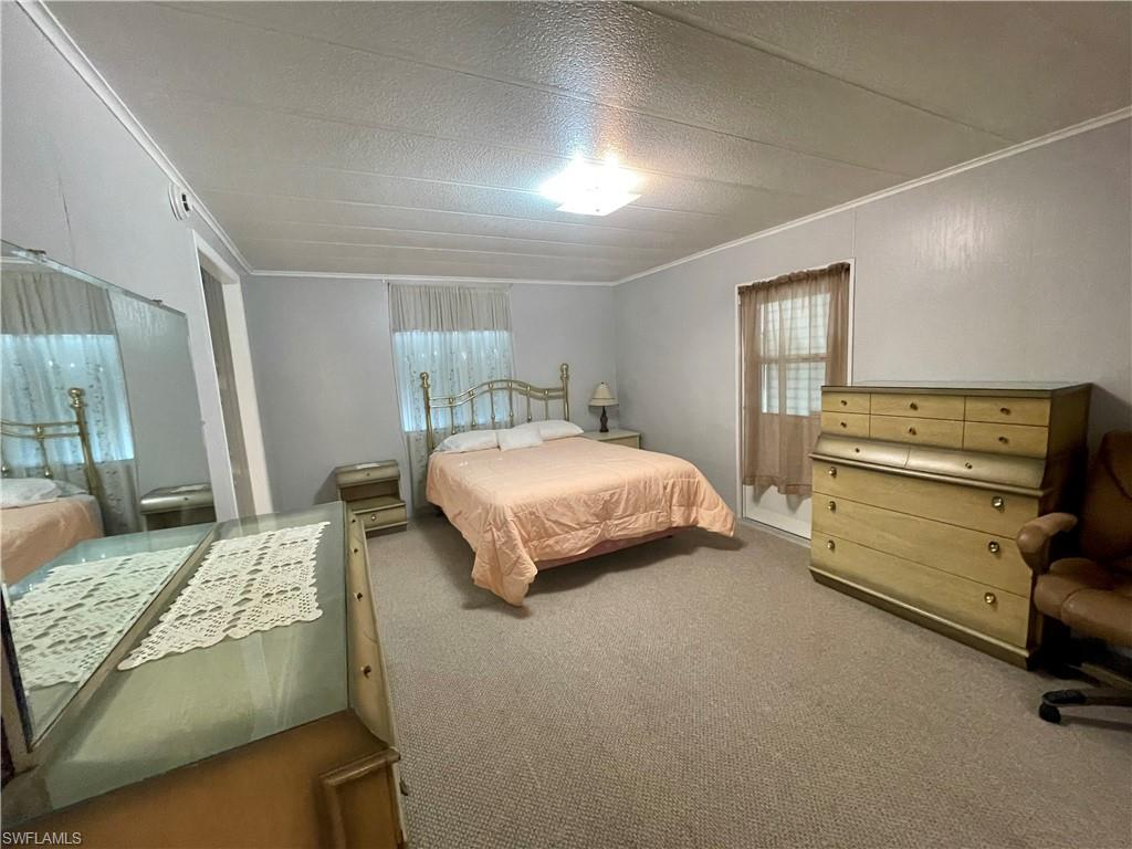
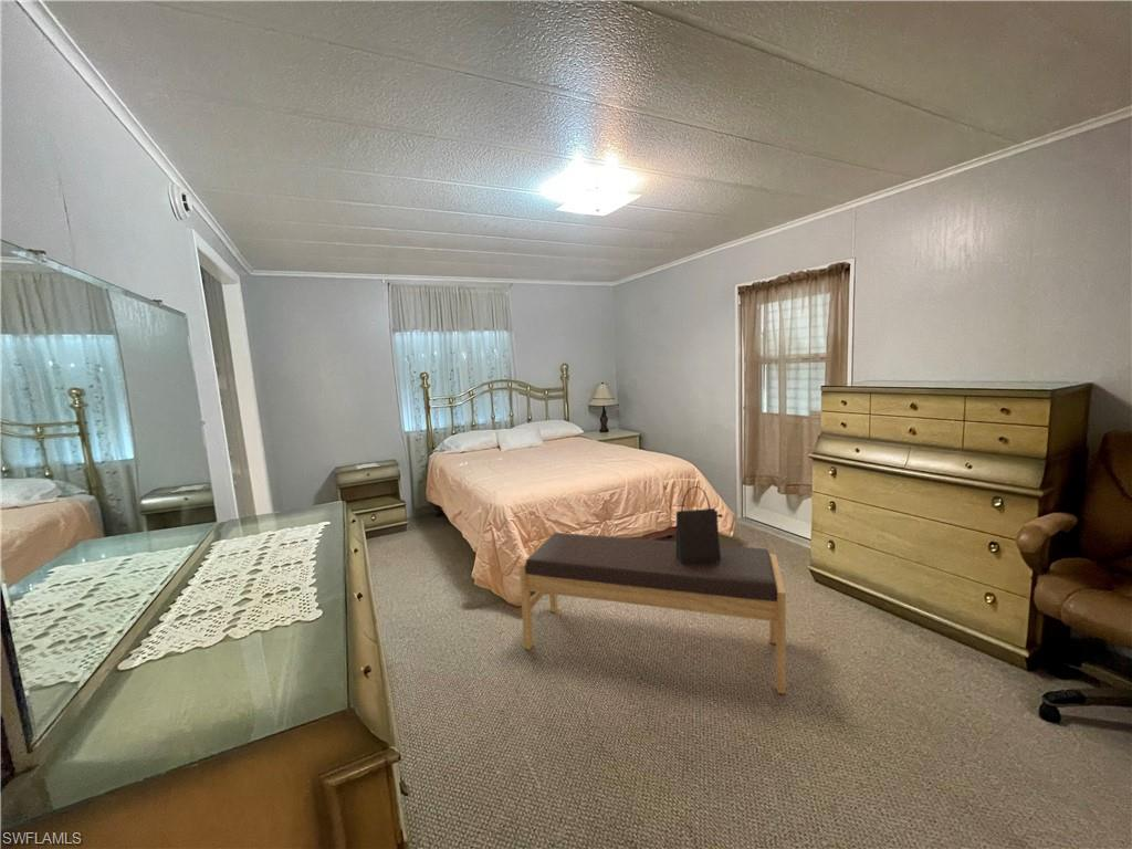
+ bench [518,532,787,695]
+ handbag [675,485,724,565]
